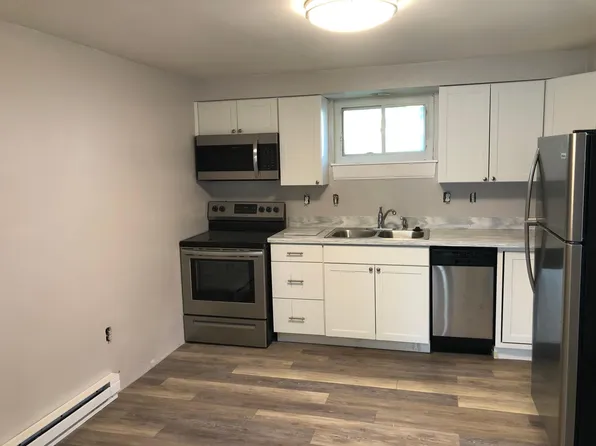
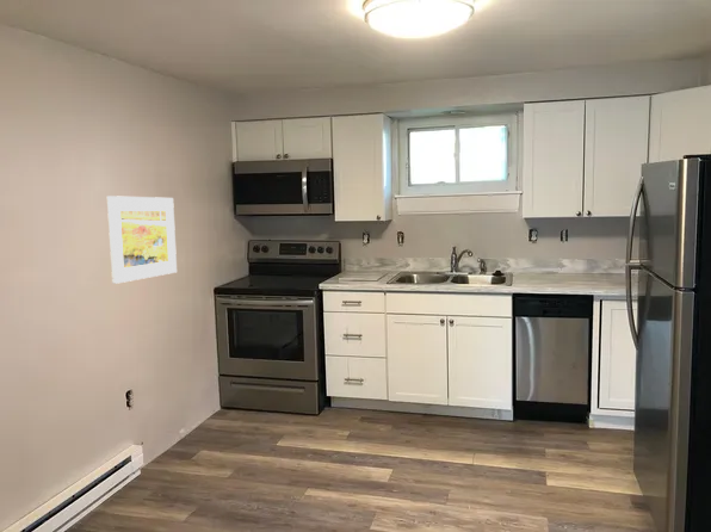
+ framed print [106,194,178,285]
